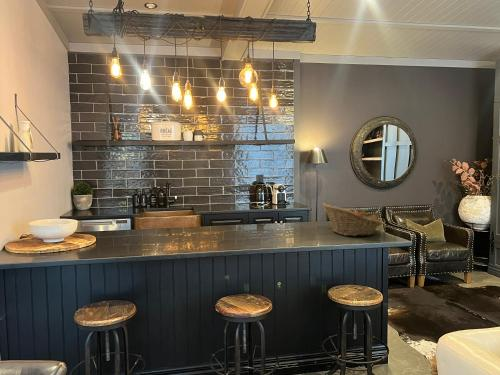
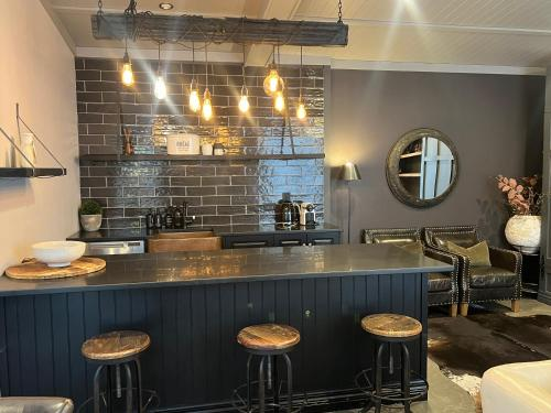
- fruit basket [321,202,383,237]
